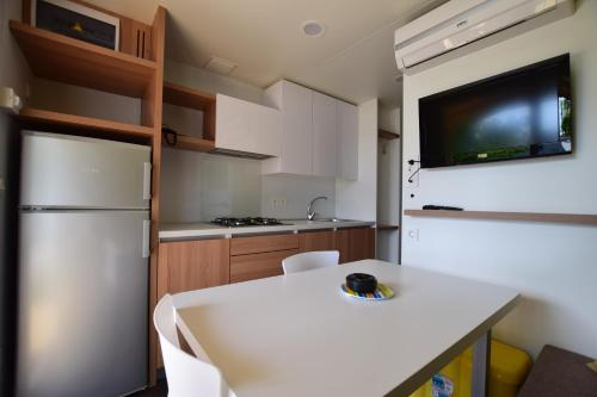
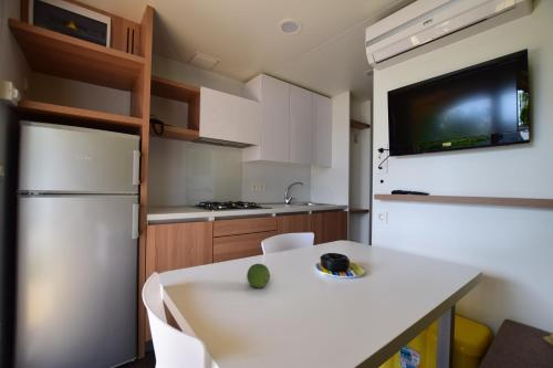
+ fruit [246,263,271,288]
